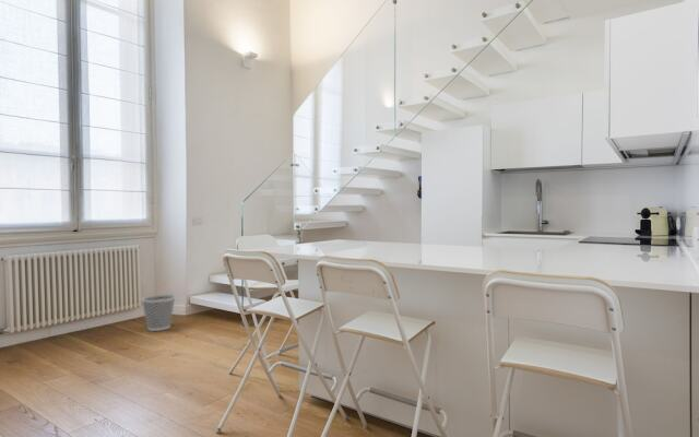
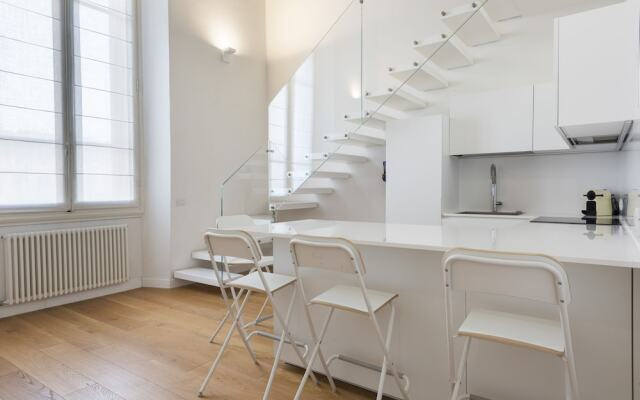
- wastebasket [140,293,177,332]
